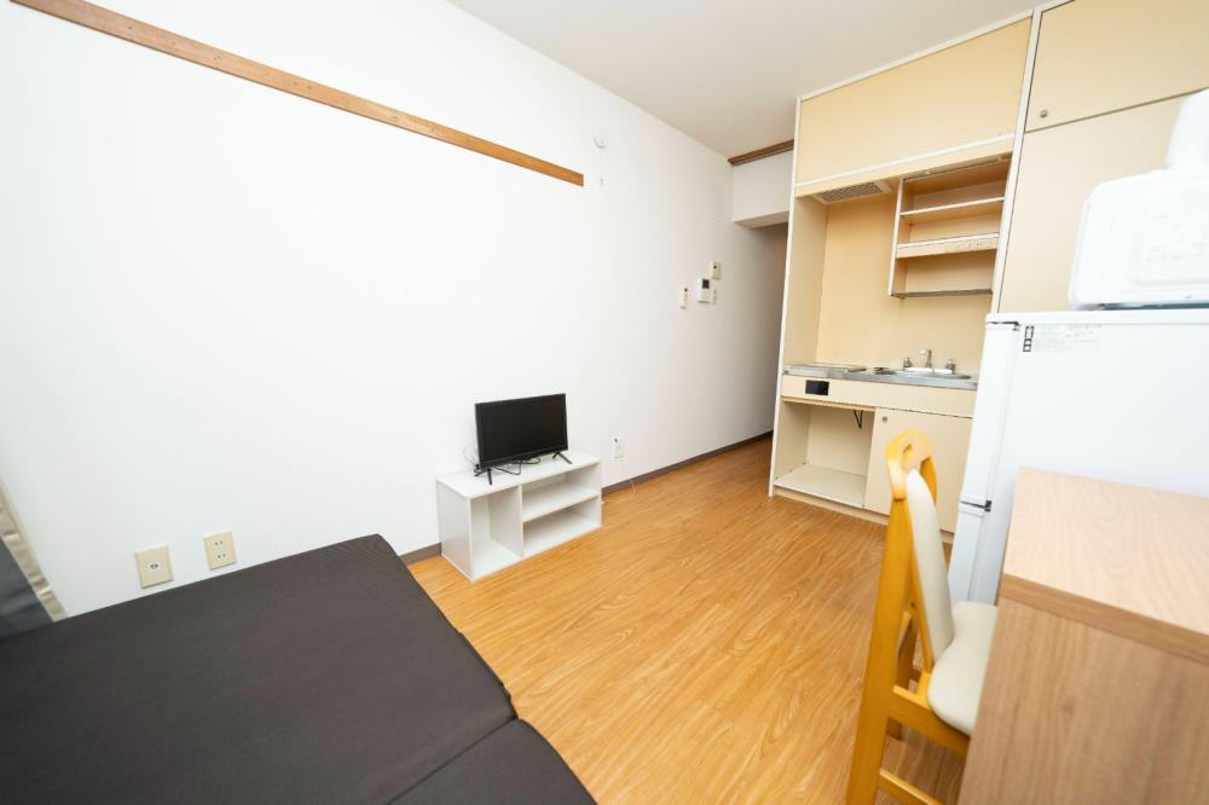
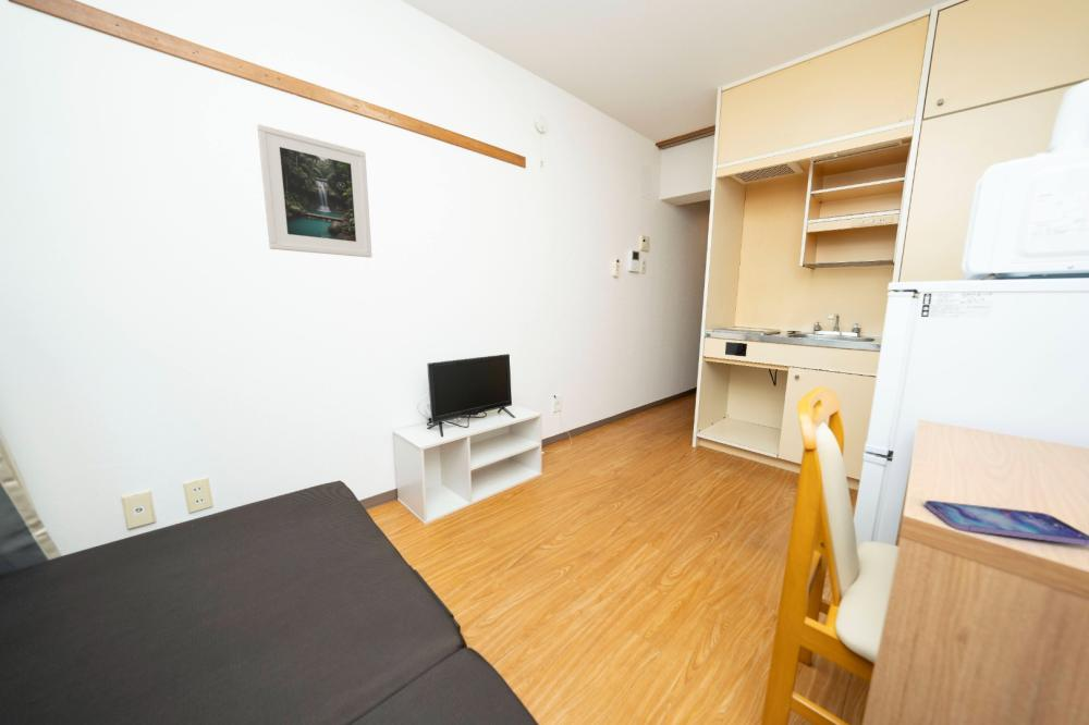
+ smartphone [923,500,1089,546]
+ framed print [256,123,372,258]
